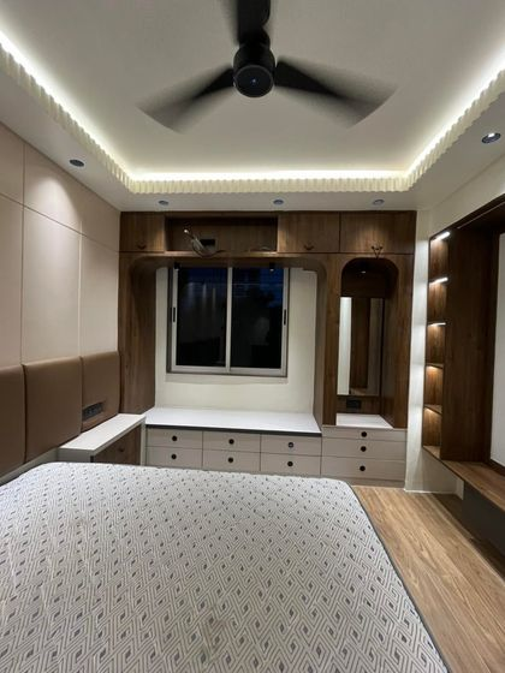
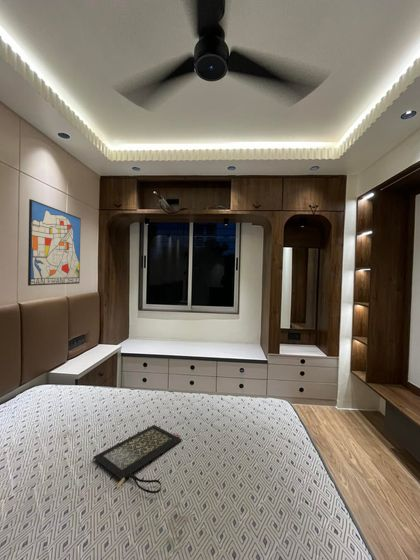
+ wall art [27,198,82,287]
+ clutch bag [92,424,183,494]
